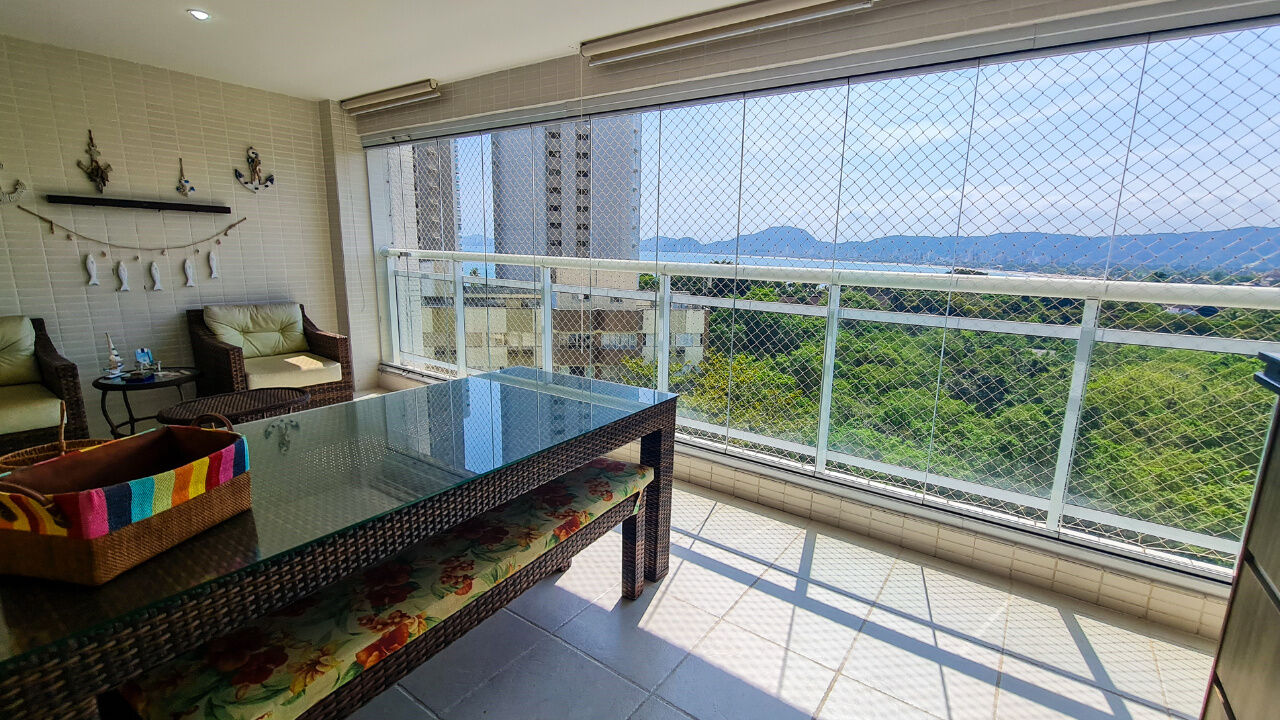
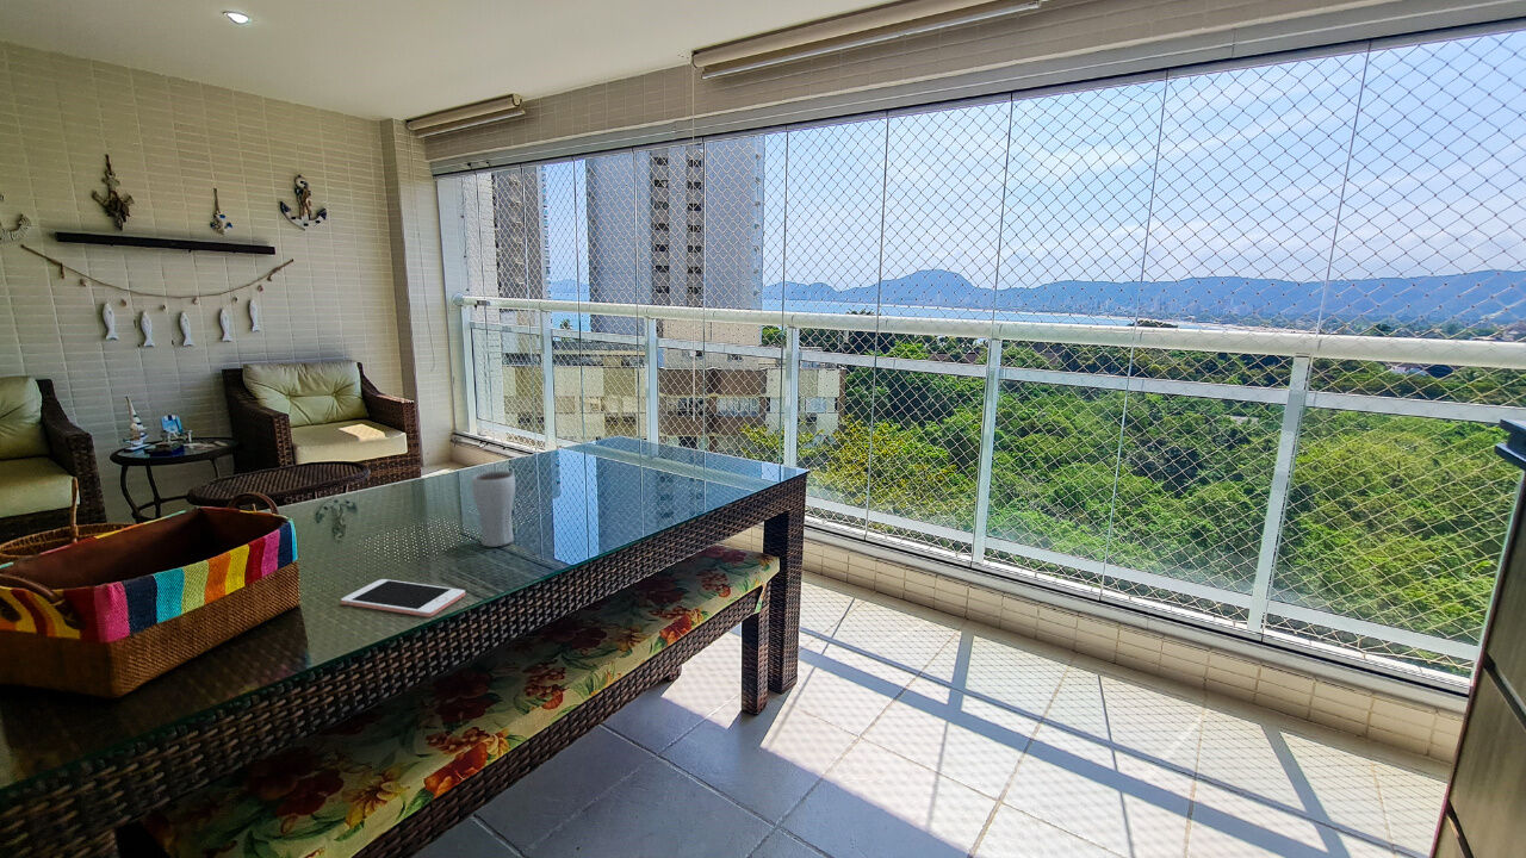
+ drinking glass [471,470,516,548]
+ cell phone [340,578,466,618]
